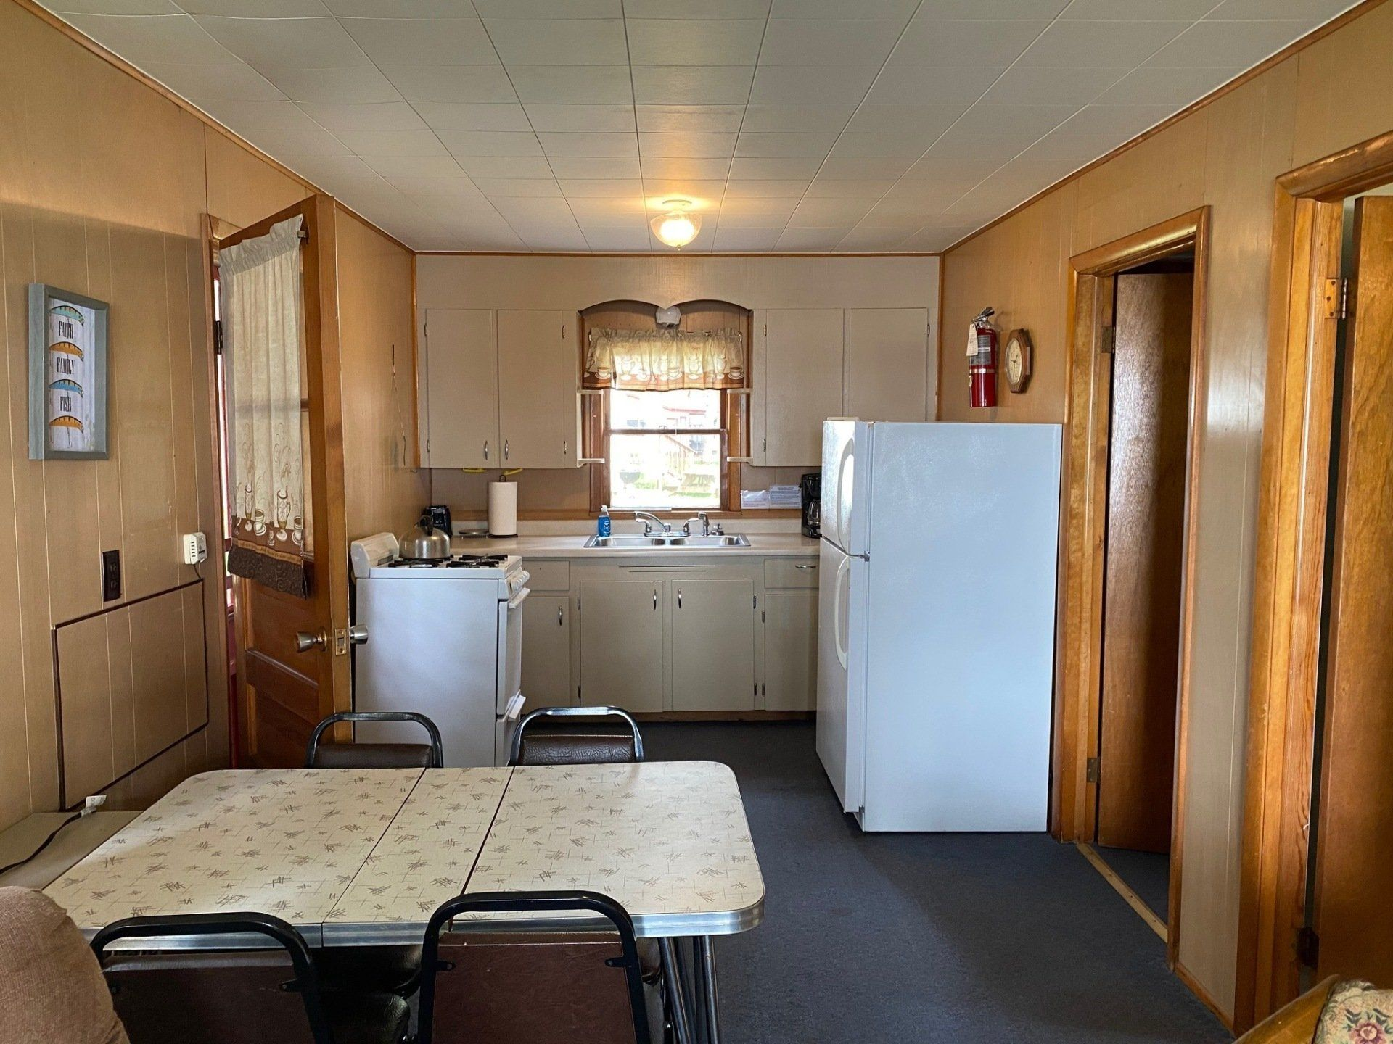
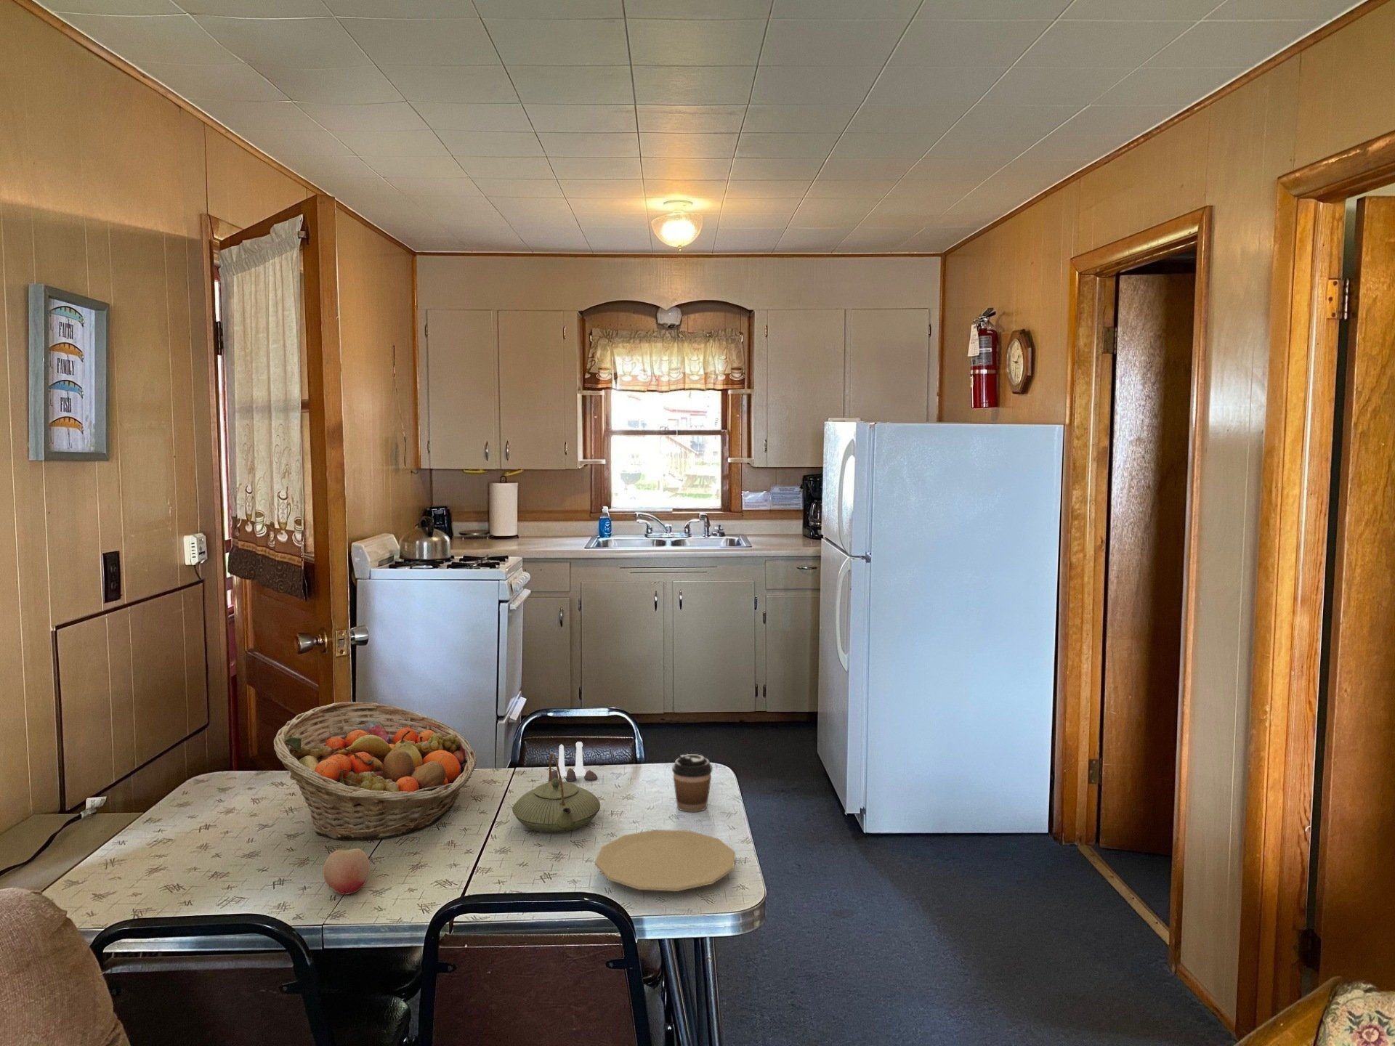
+ fruit [322,848,370,895]
+ teapot [512,754,601,833]
+ plate [594,828,736,892]
+ coffee cup [671,754,714,813]
+ salt and pepper shaker set [548,741,598,782]
+ fruit basket [274,701,478,842]
